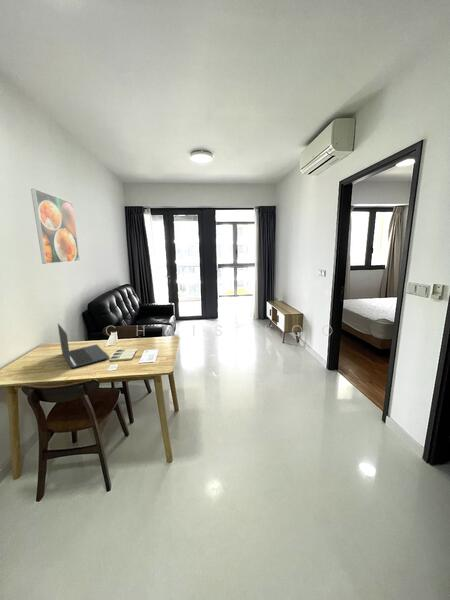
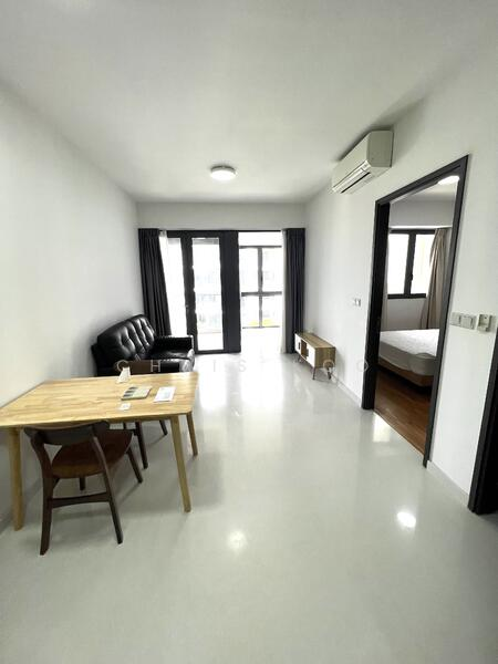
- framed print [30,188,81,265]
- laptop [57,323,111,369]
